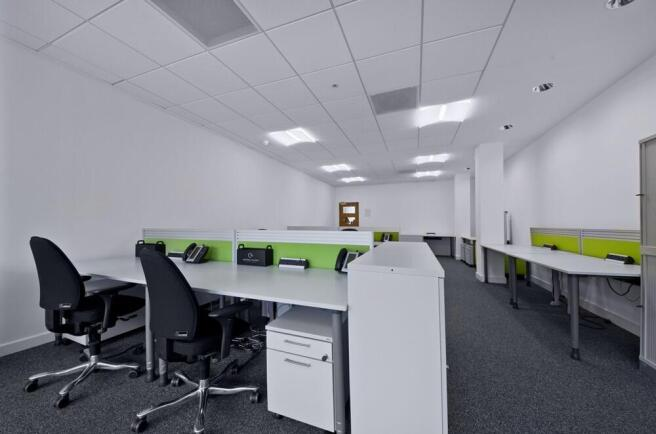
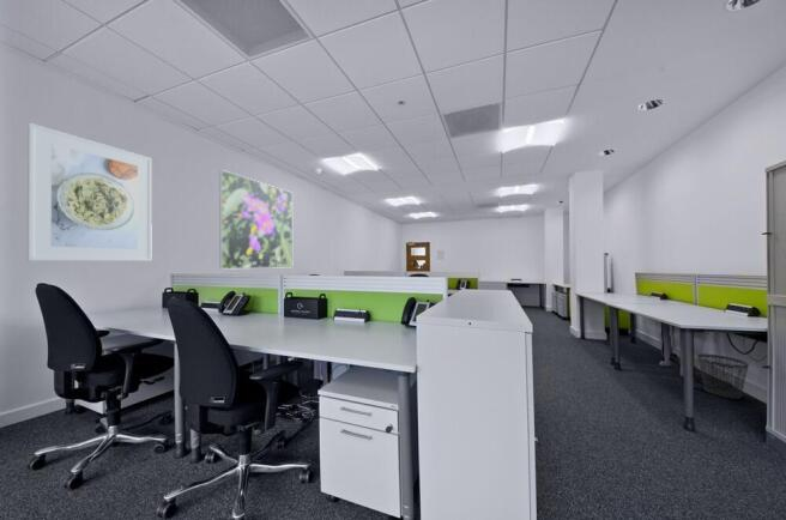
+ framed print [218,169,294,271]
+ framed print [26,122,153,262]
+ wastebasket [696,353,750,400]
